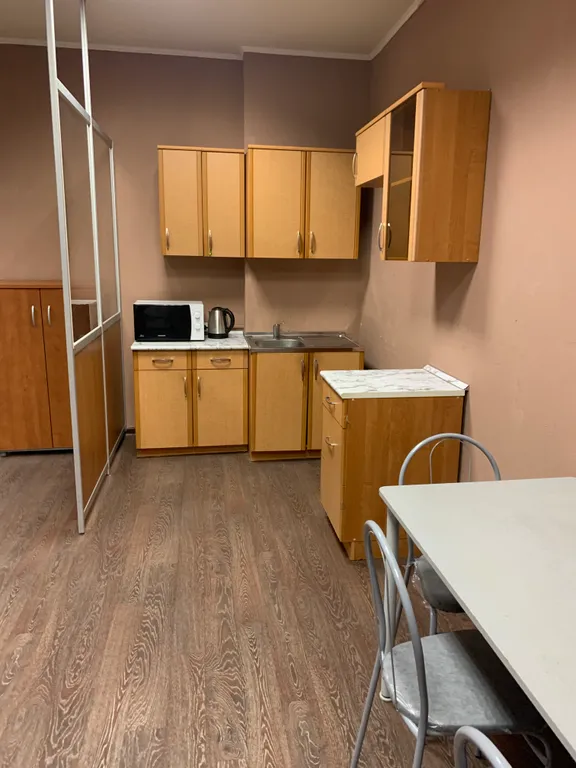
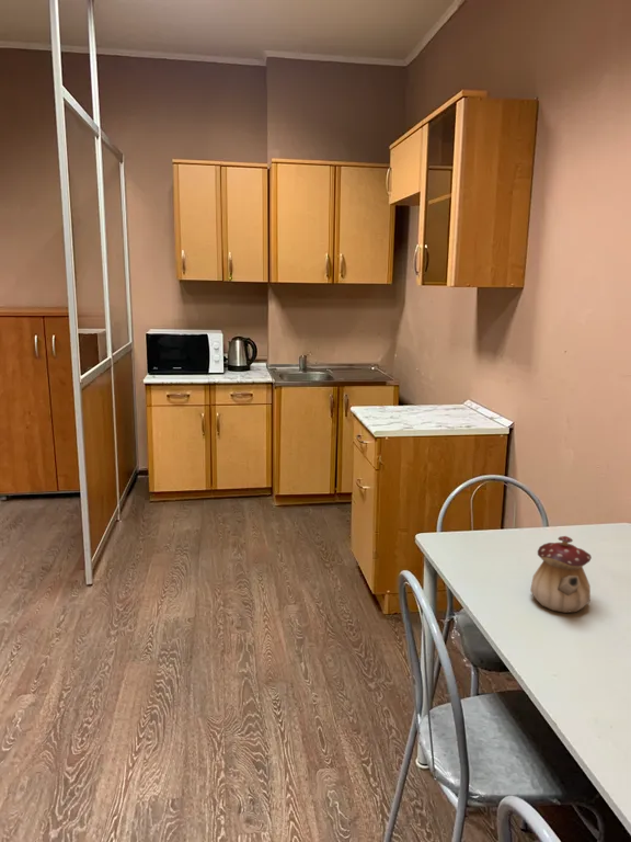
+ teapot [529,535,593,614]
